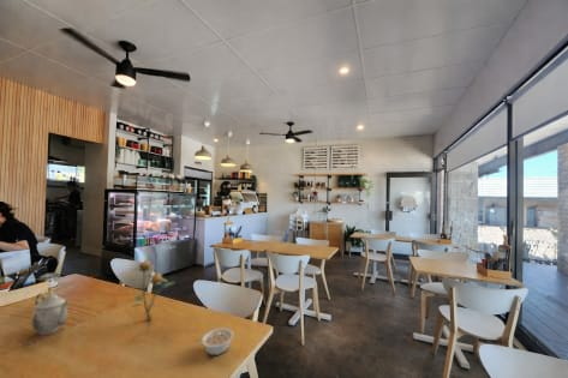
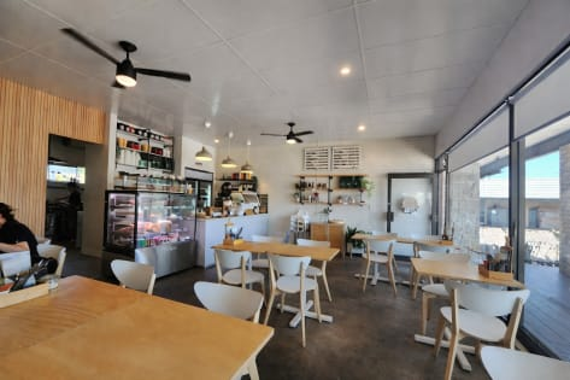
- teapot [30,290,70,336]
- legume [193,326,235,356]
- flower [128,259,177,322]
